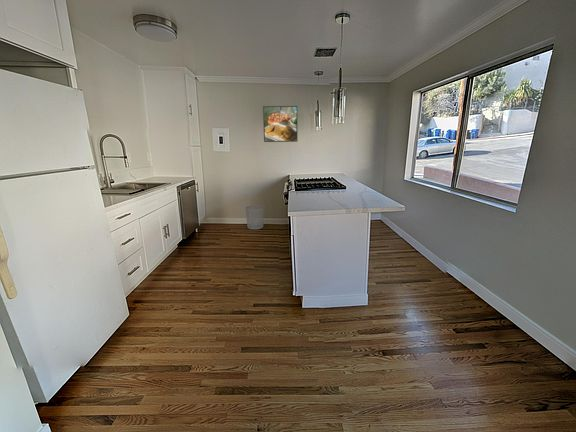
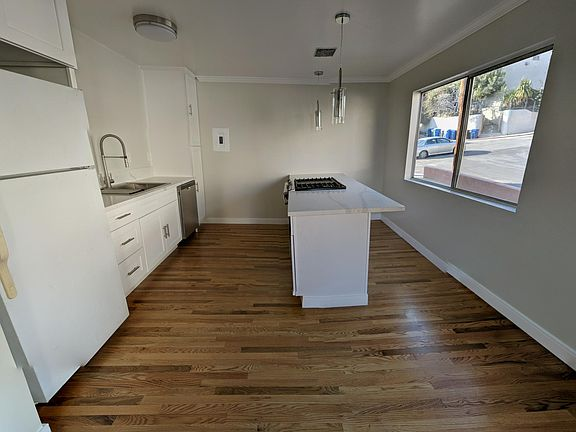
- waste bin [245,205,265,230]
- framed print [262,105,298,143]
